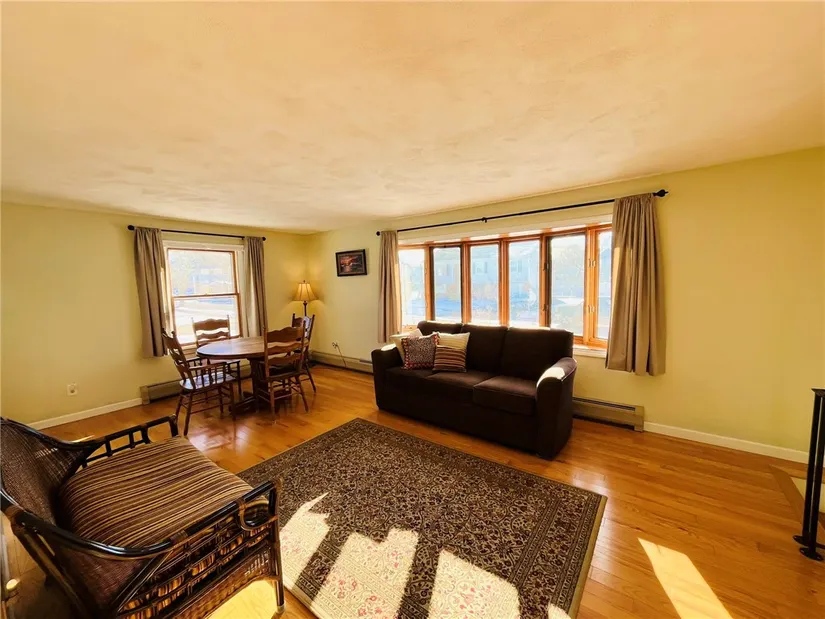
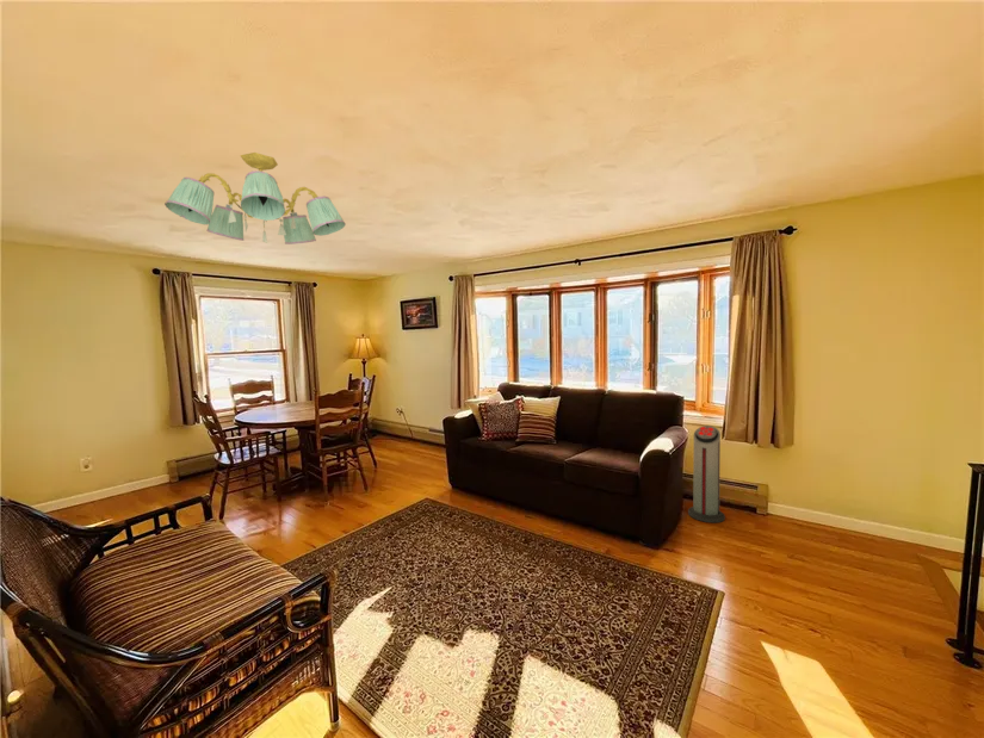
+ air purifier [687,424,726,523]
+ chandelier [163,151,347,246]
